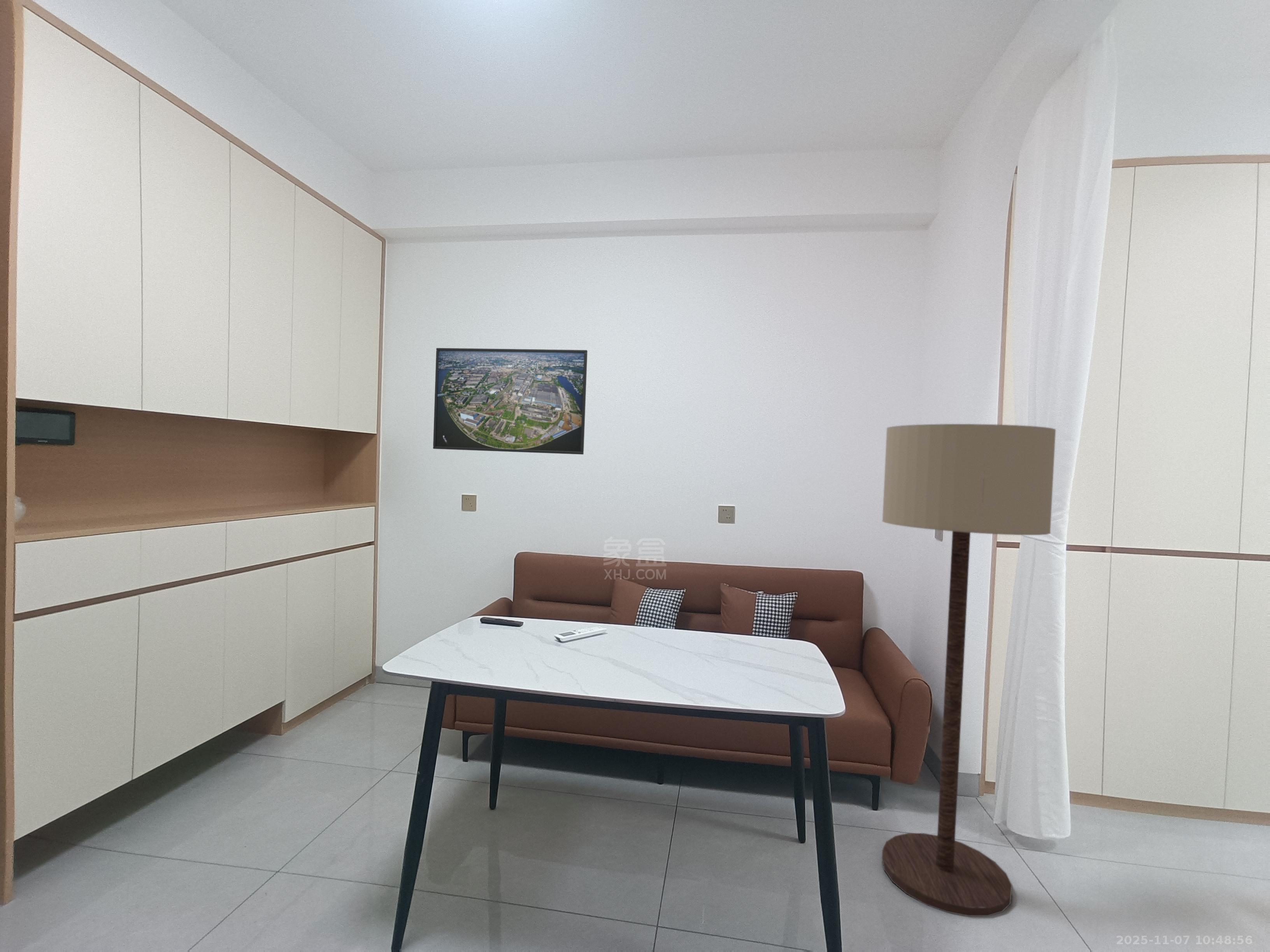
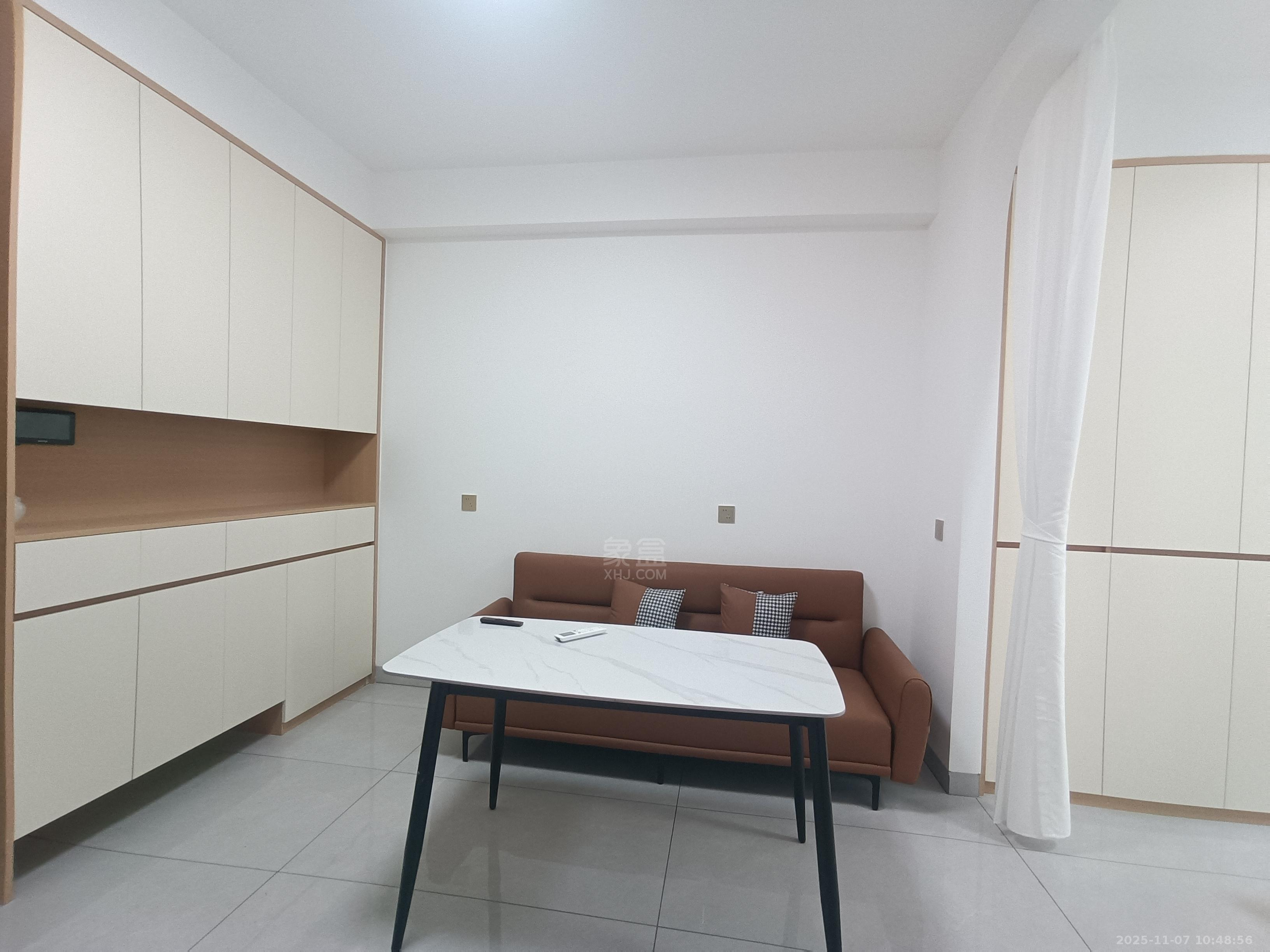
- floor lamp [881,424,1056,917]
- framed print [433,348,588,455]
